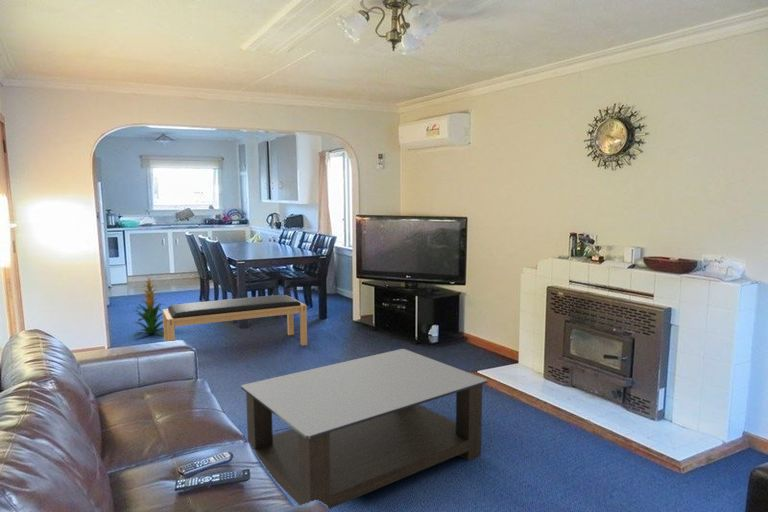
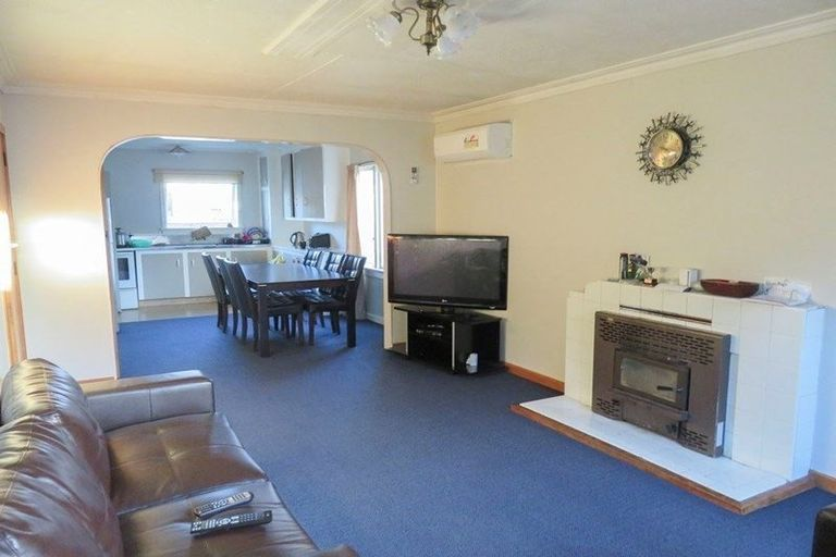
- indoor plant [132,276,166,339]
- coffee table [240,348,488,511]
- bench [162,294,308,347]
